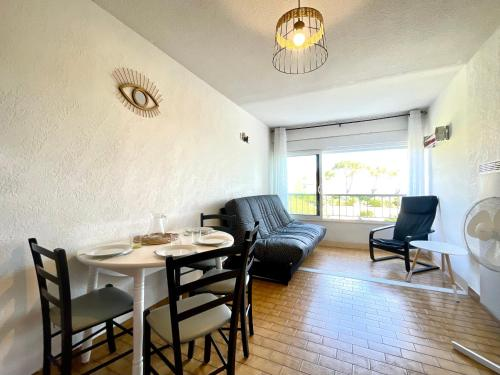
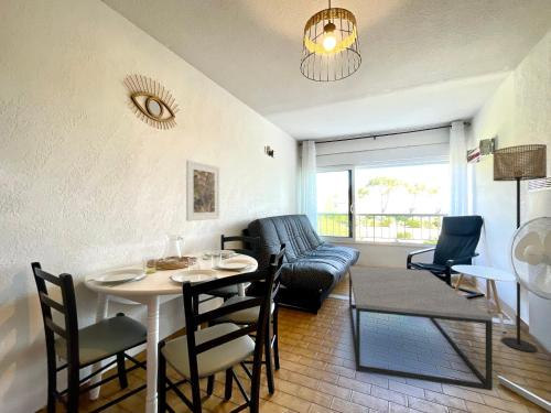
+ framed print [185,160,220,222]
+ coffee table [348,265,494,392]
+ floor lamp [493,143,548,354]
